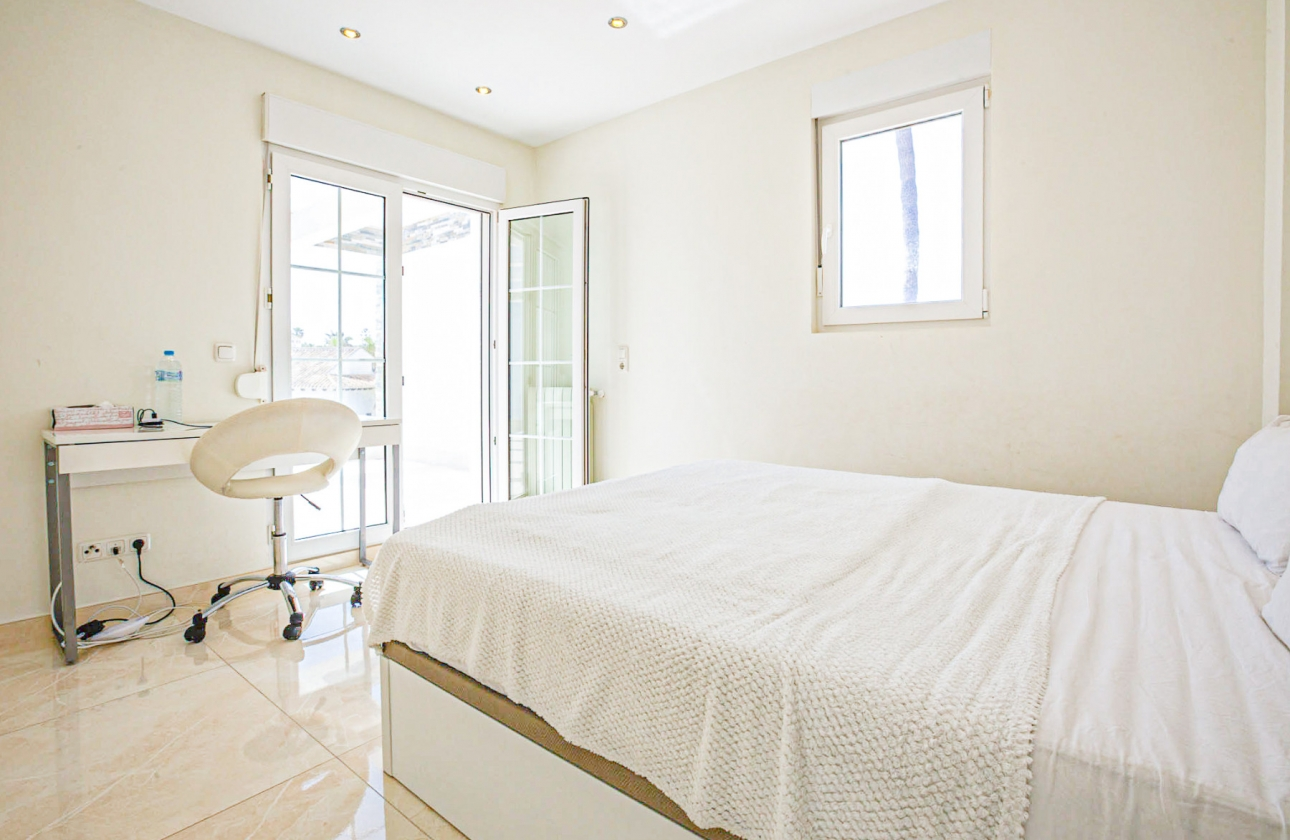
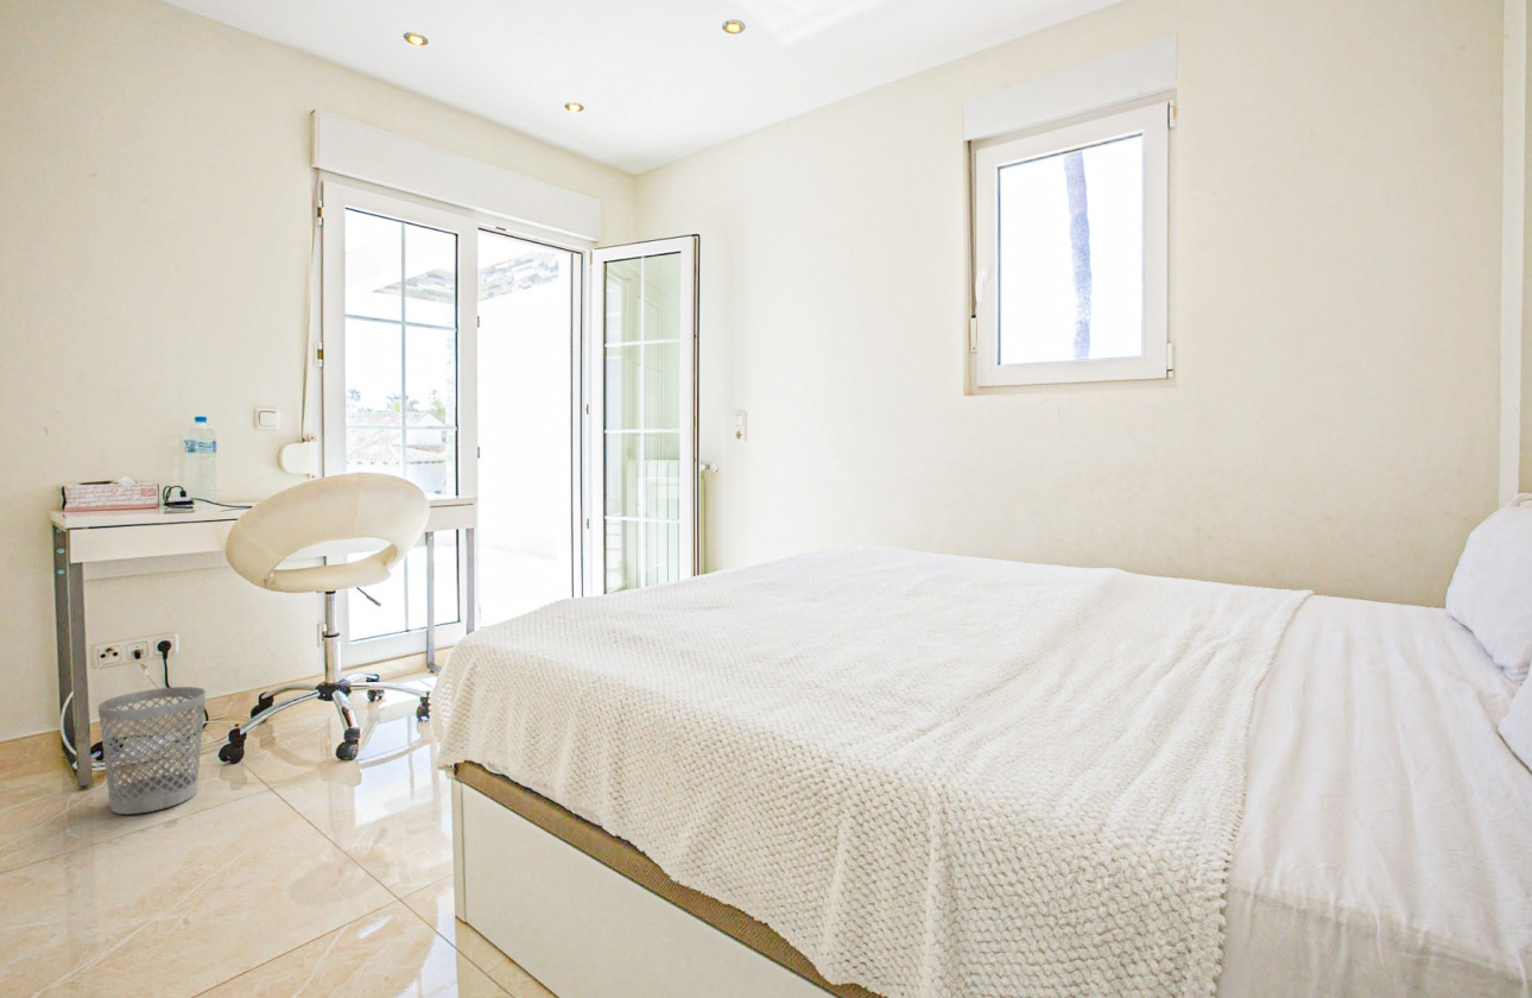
+ wastebasket [97,686,207,815]
